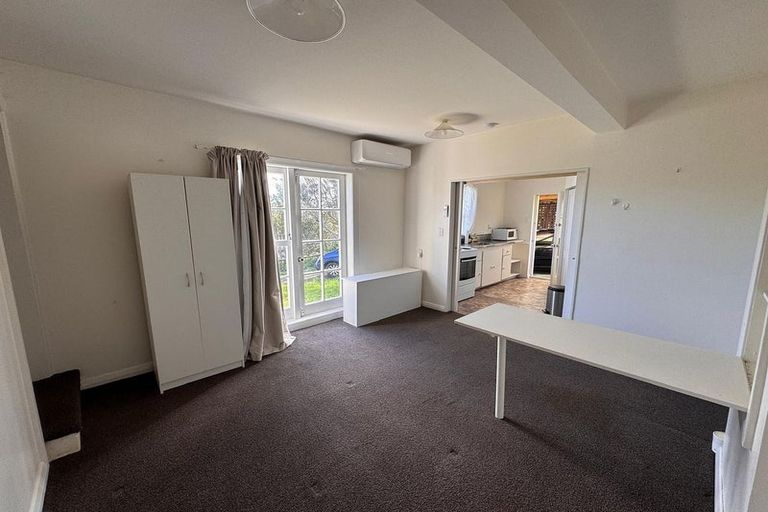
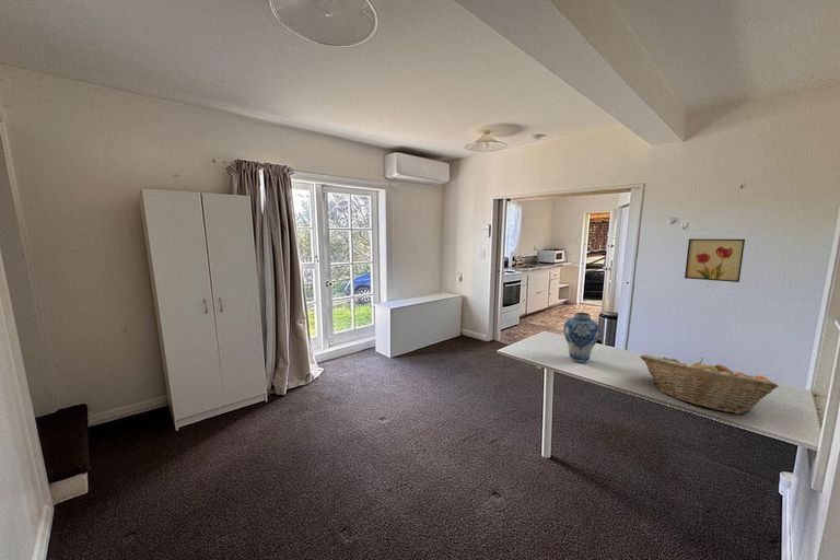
+ fruit basket [639,353,780,416]
+ vase [562,312,600,364]
+ wall art [684,237,746,283]
